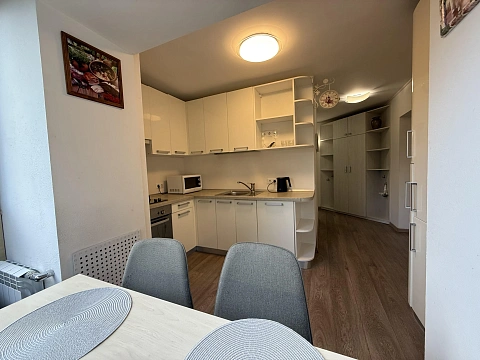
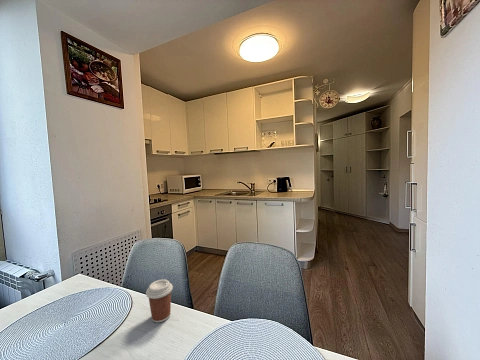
+ coffee cup [145,278,174,324]
